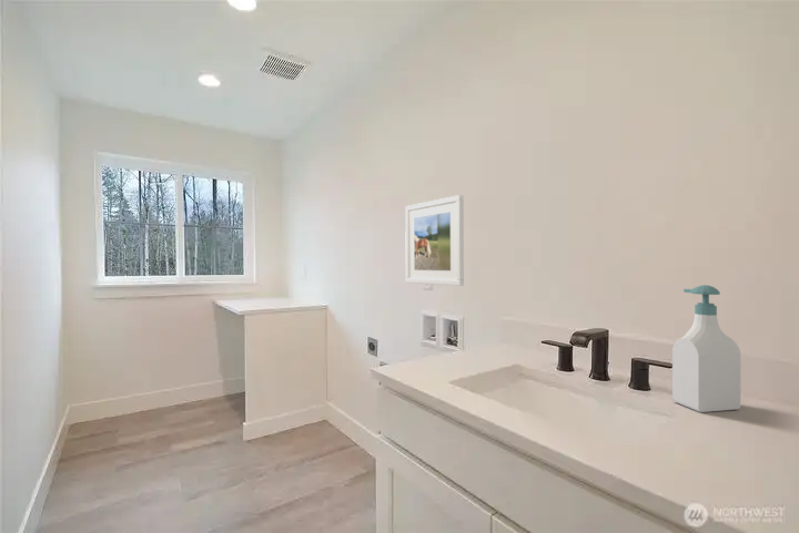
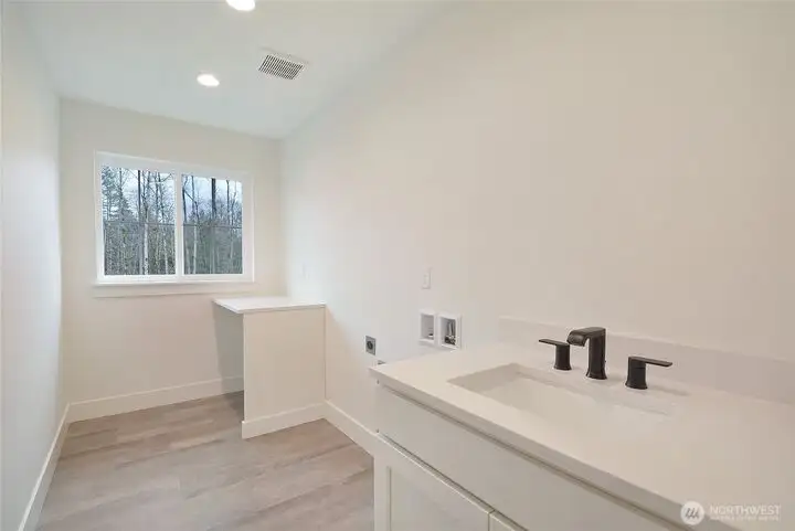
- soap bottle [671,284,741,413]
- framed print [404,194,465,287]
